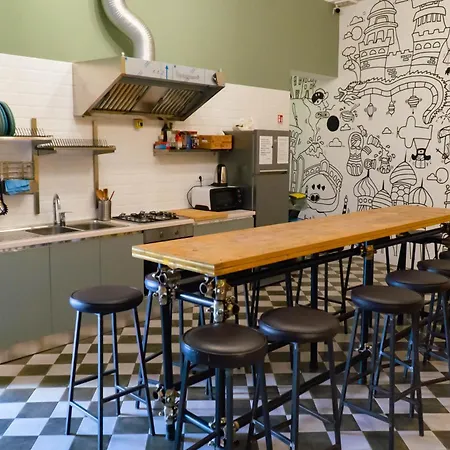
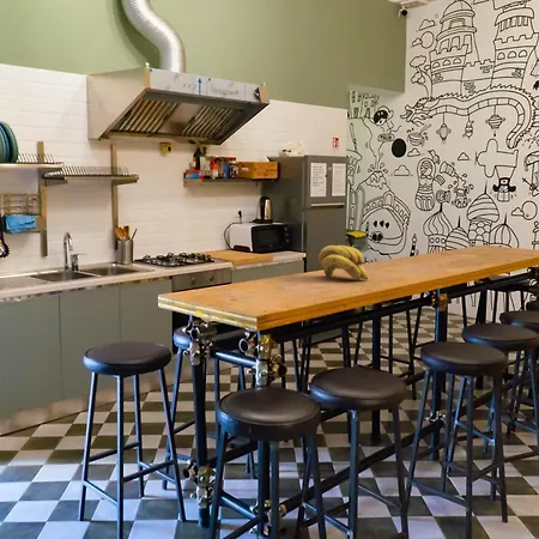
+ banana bunch [317,244,369,281]
